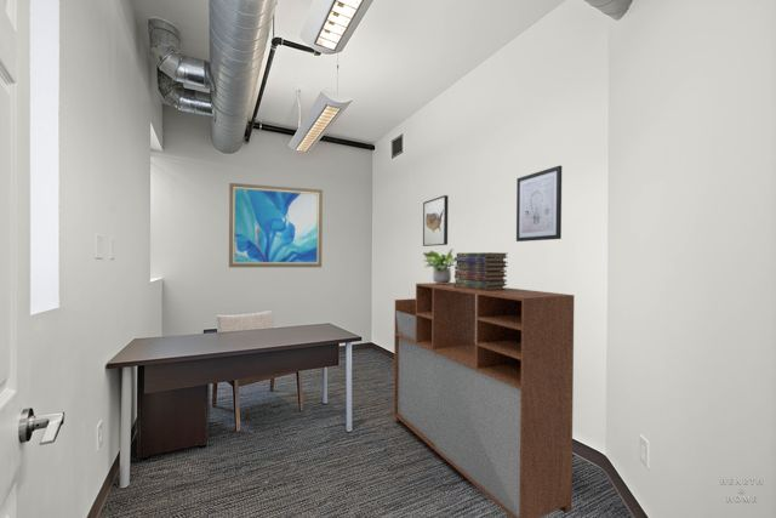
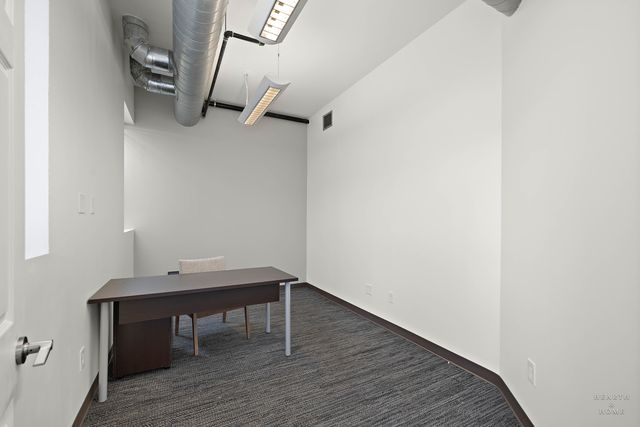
- potted plant [422,247,457,284]
- wall art [422,194,450,247]
- storage cabinet [393,281,575,518]
- wall art [228,182,324,268]
- book stack [453,251,509,291]
- wall art [515,164,563,243]
